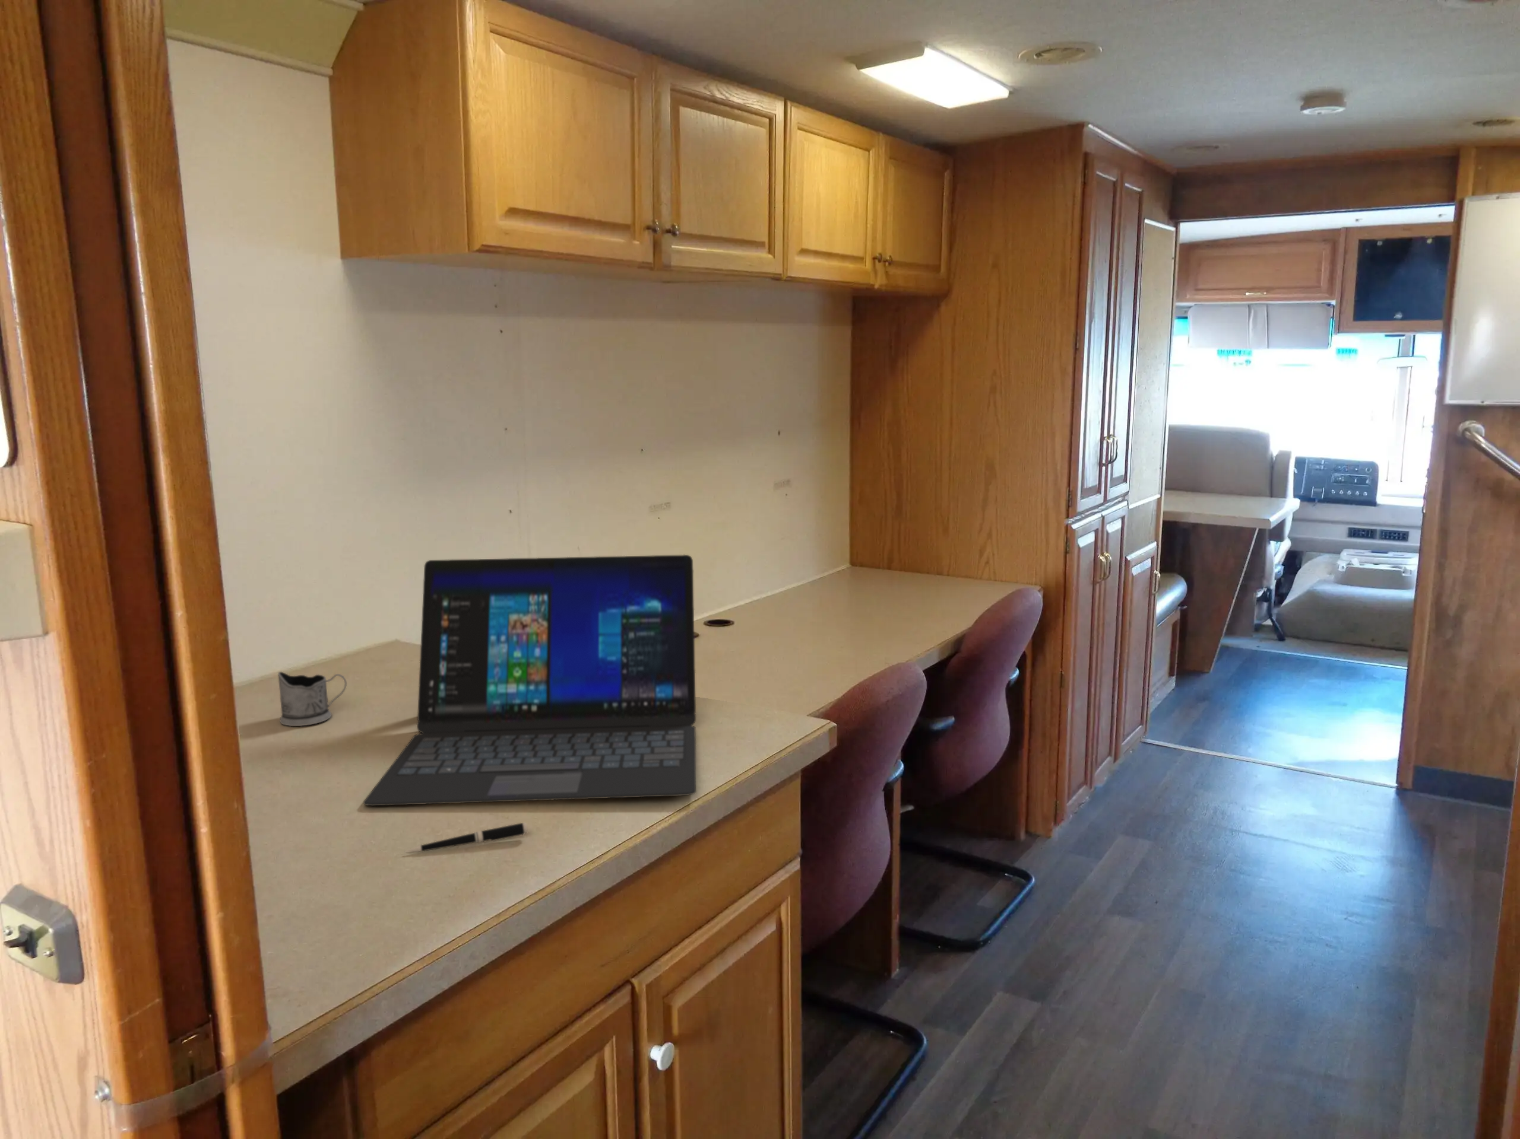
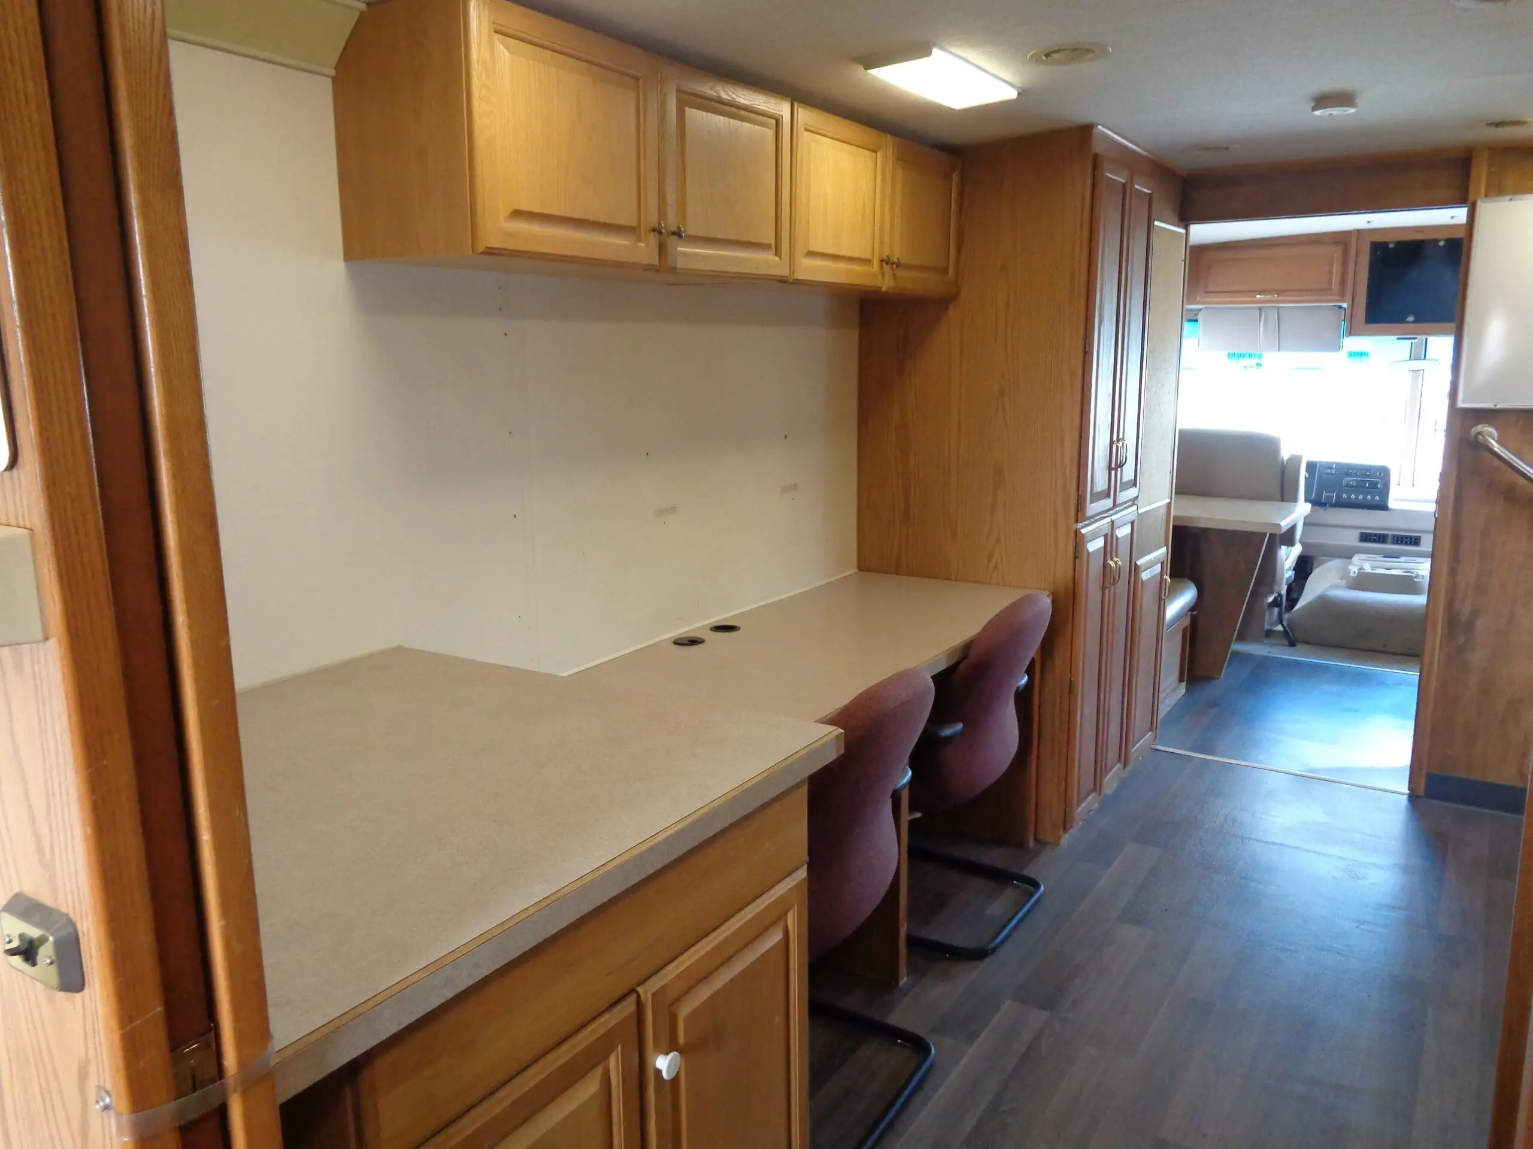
- tea glass holder [278,671,347,726]
- pen [403,822,529,853]
- laptop [363,554,697,806]
